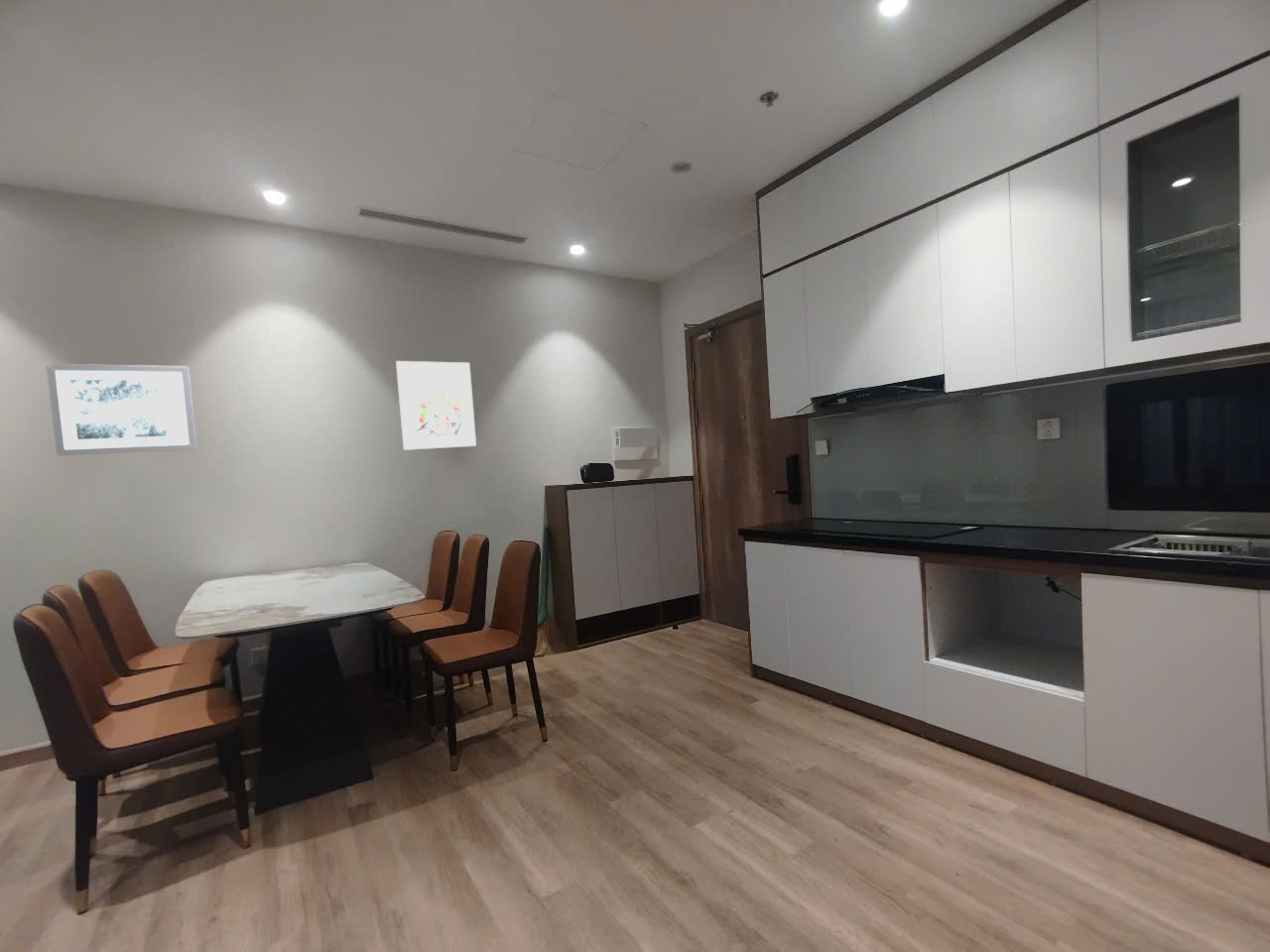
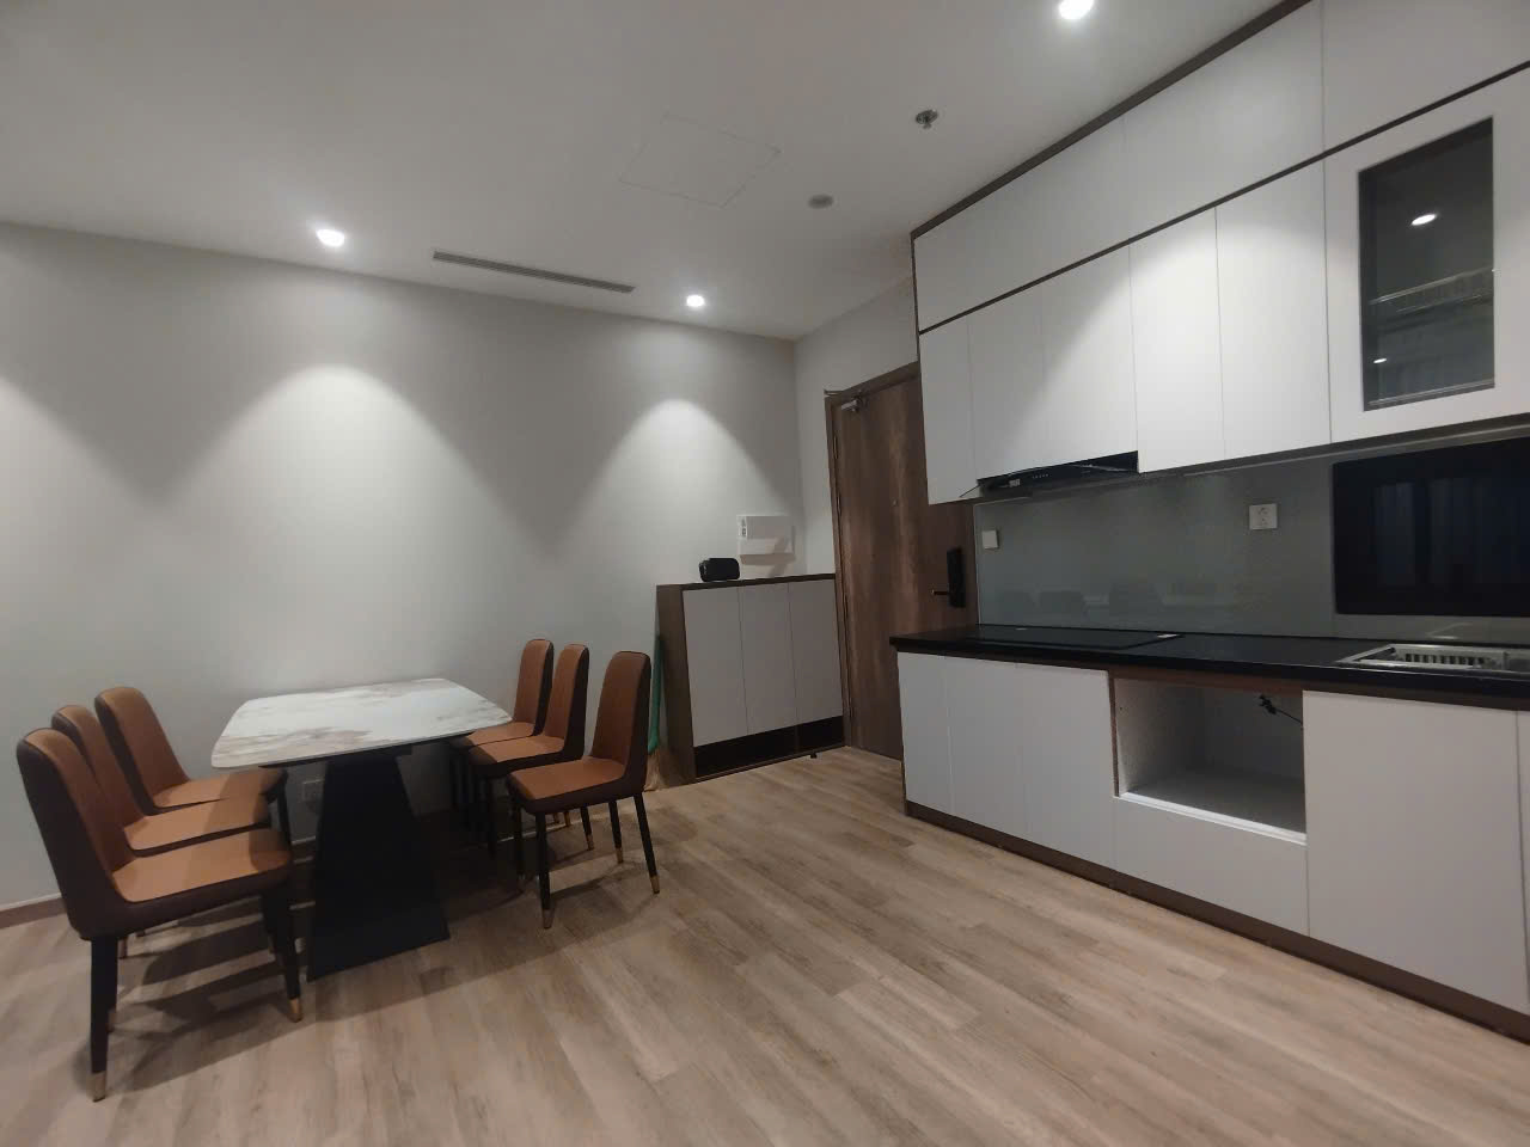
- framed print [395,360,477,451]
- wall art [46,363,198,457]
